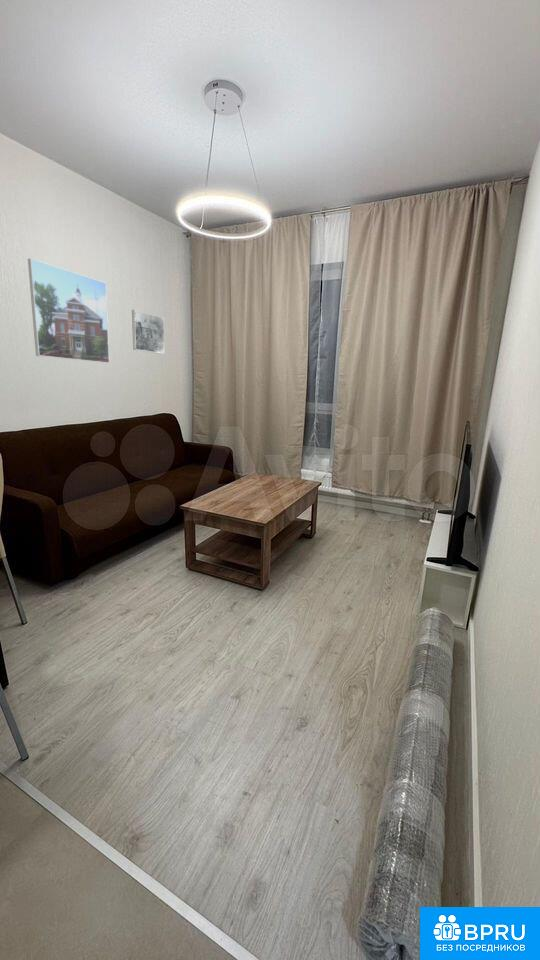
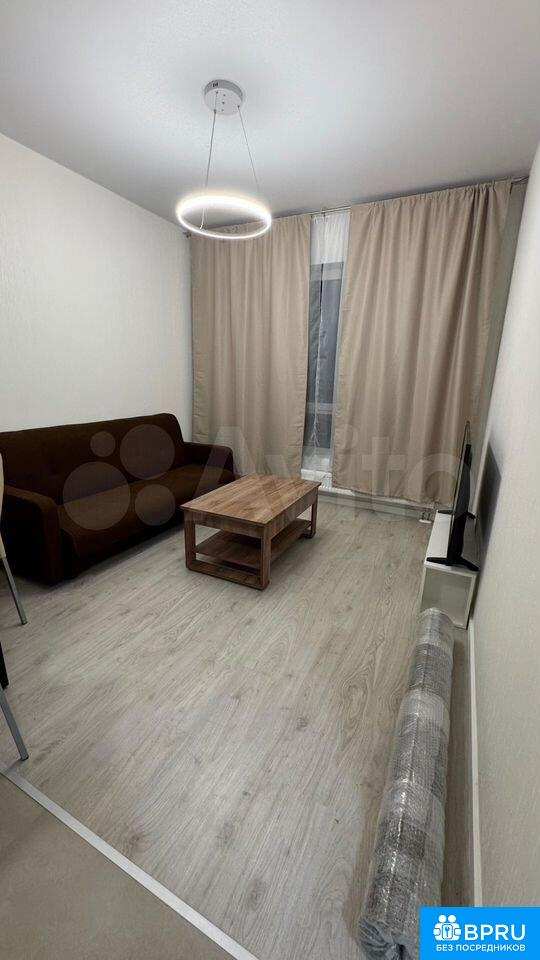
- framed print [27,258,110,364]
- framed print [131,309,166,355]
